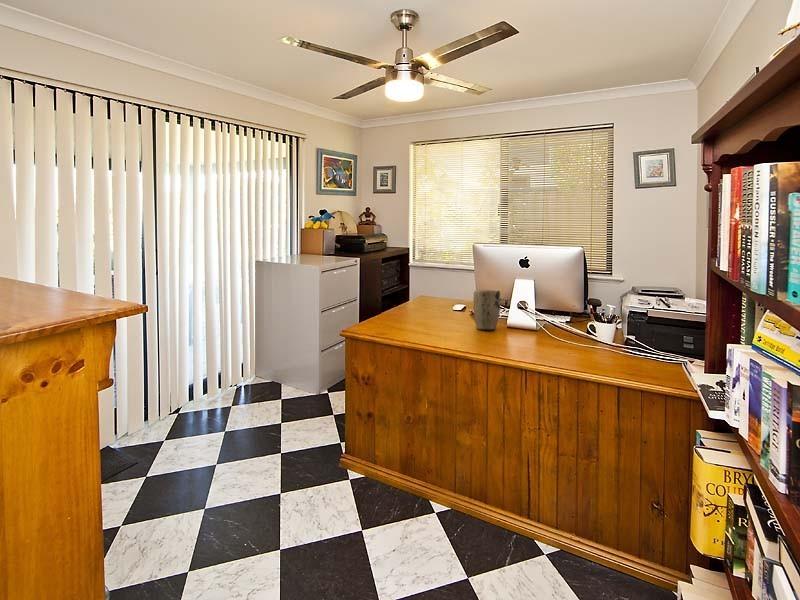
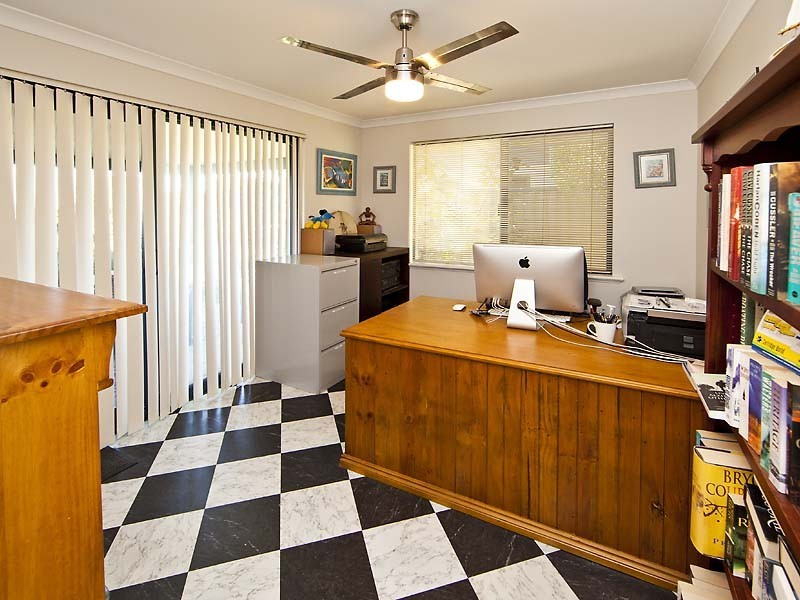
- plant pot [473,289,501,331]
